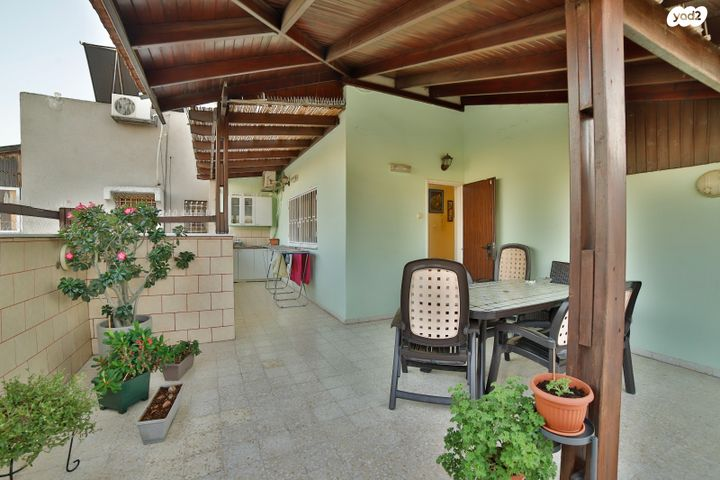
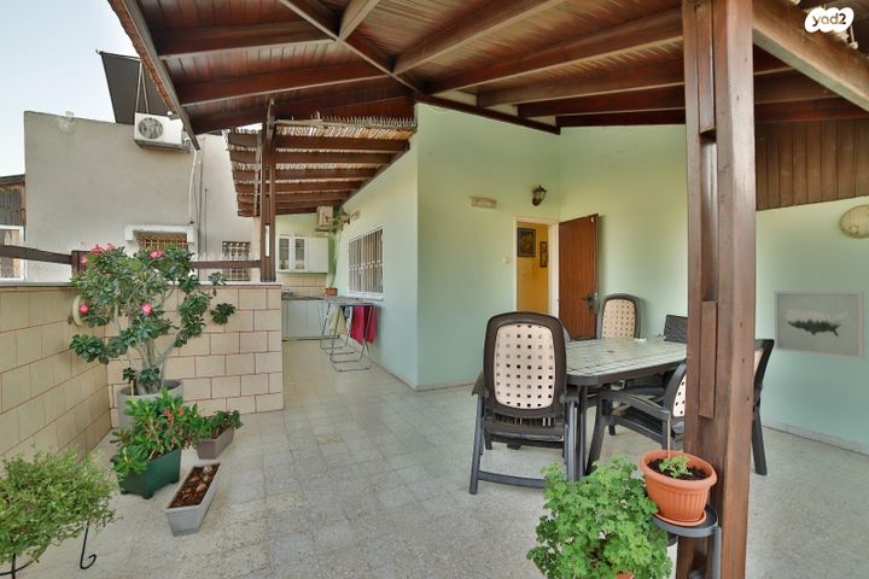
+ wall art [774,290,865,361]
